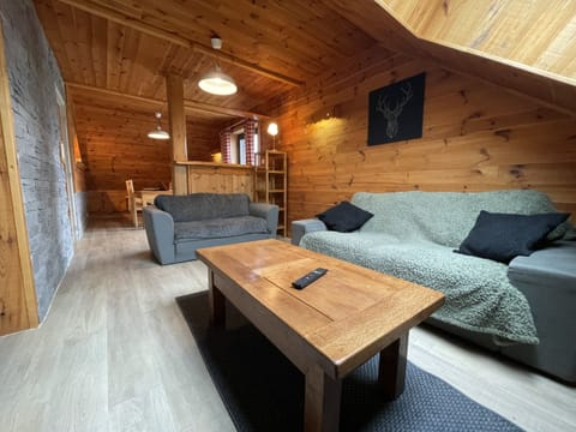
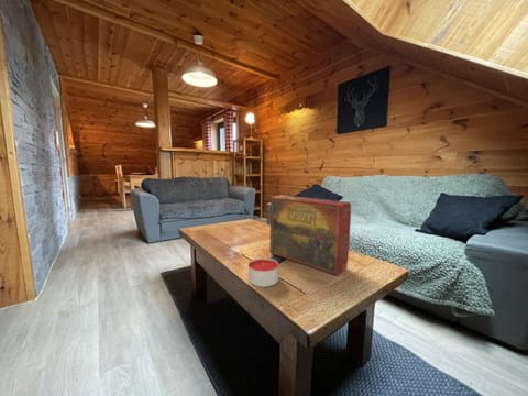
+ candle [248,256,279,288]
+ board game [270,195,352,277]
